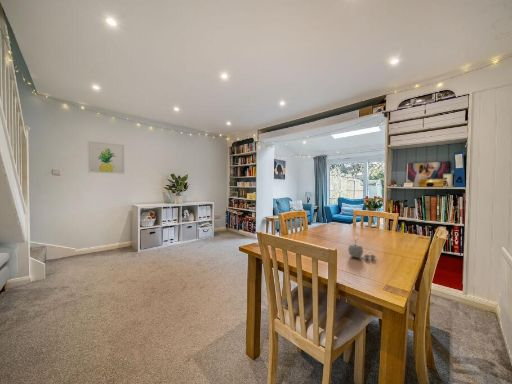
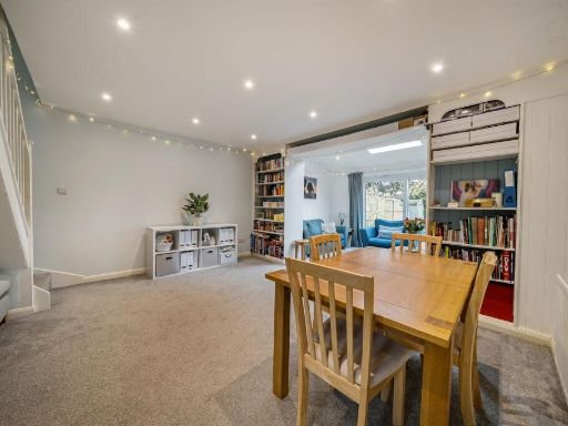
- fruit [347,237,376,260]
- wall art [87,140,125,175]
